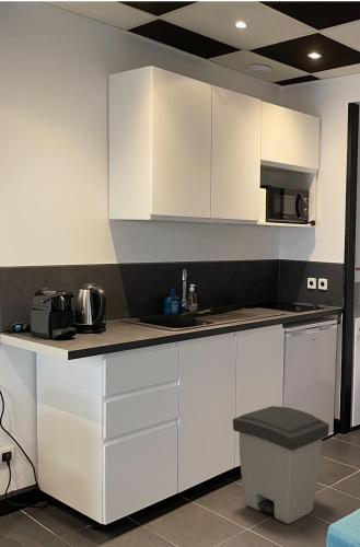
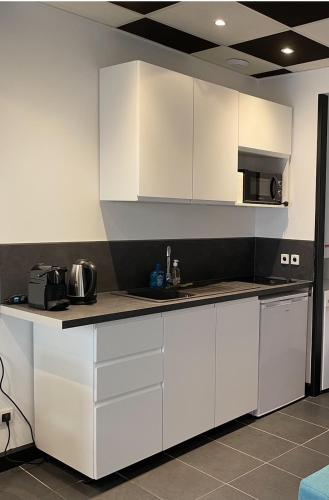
- trash can [232,405,330,525]
